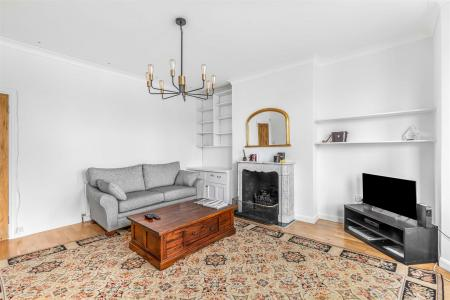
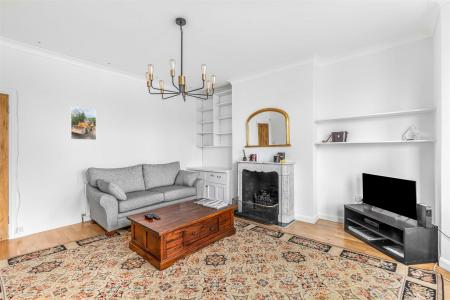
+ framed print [69,106,97,141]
